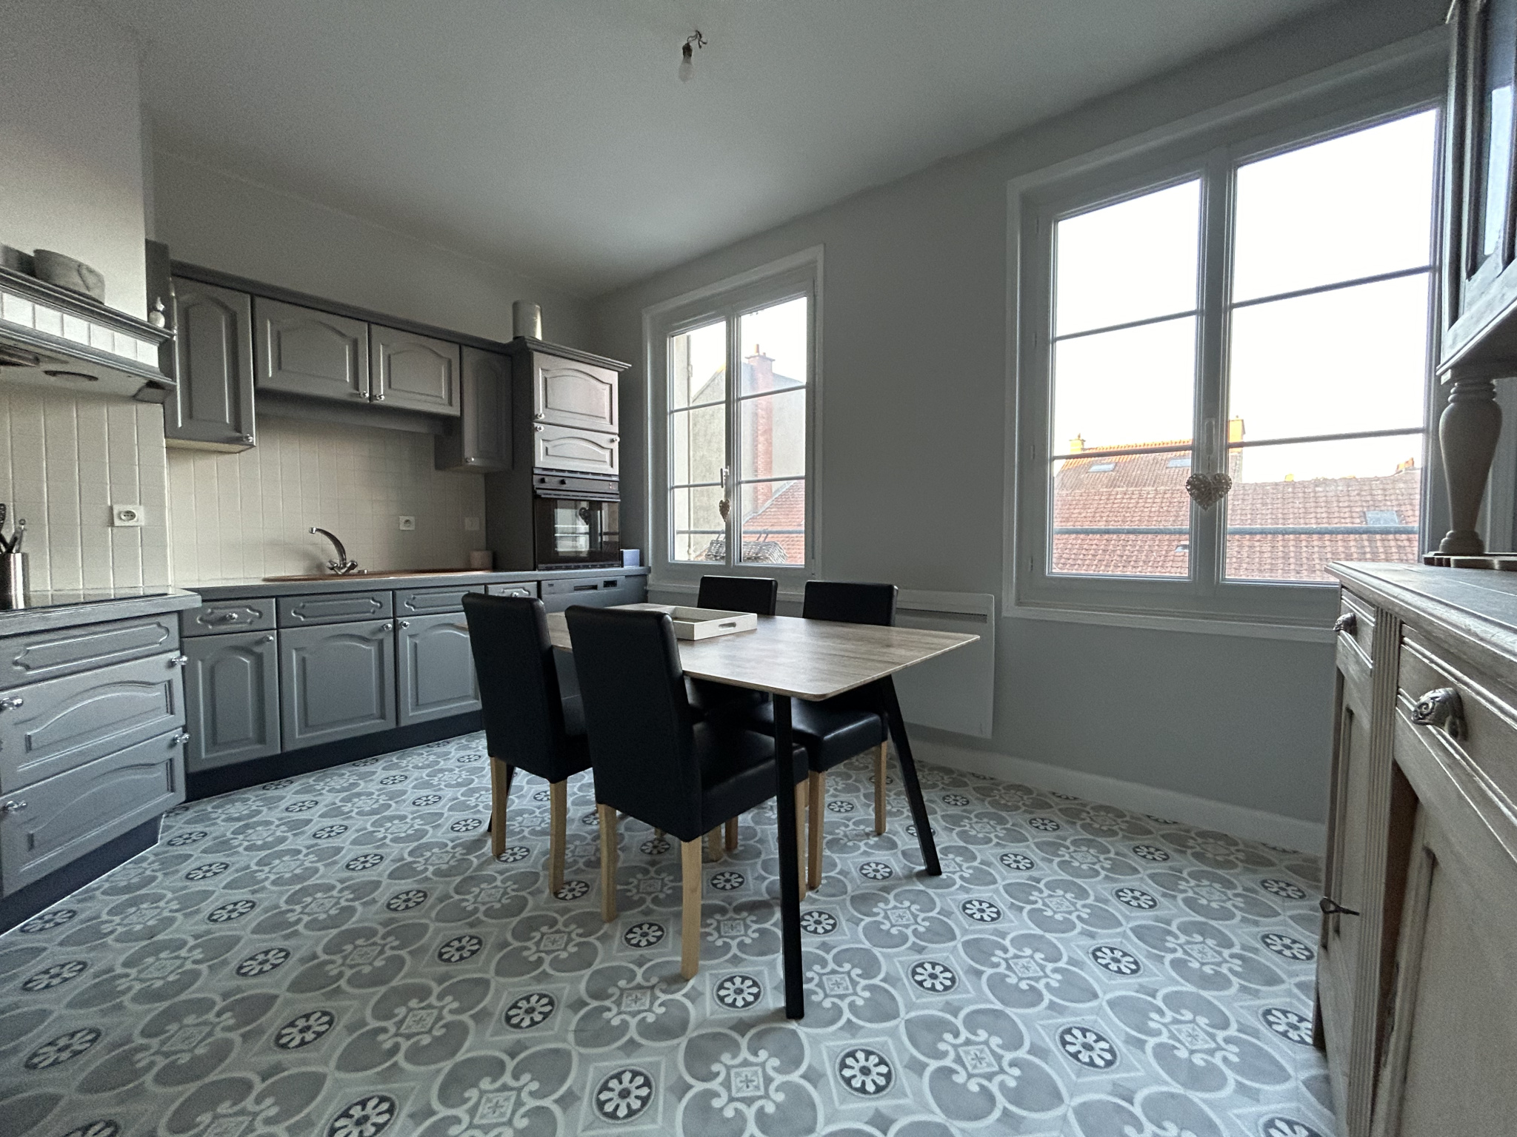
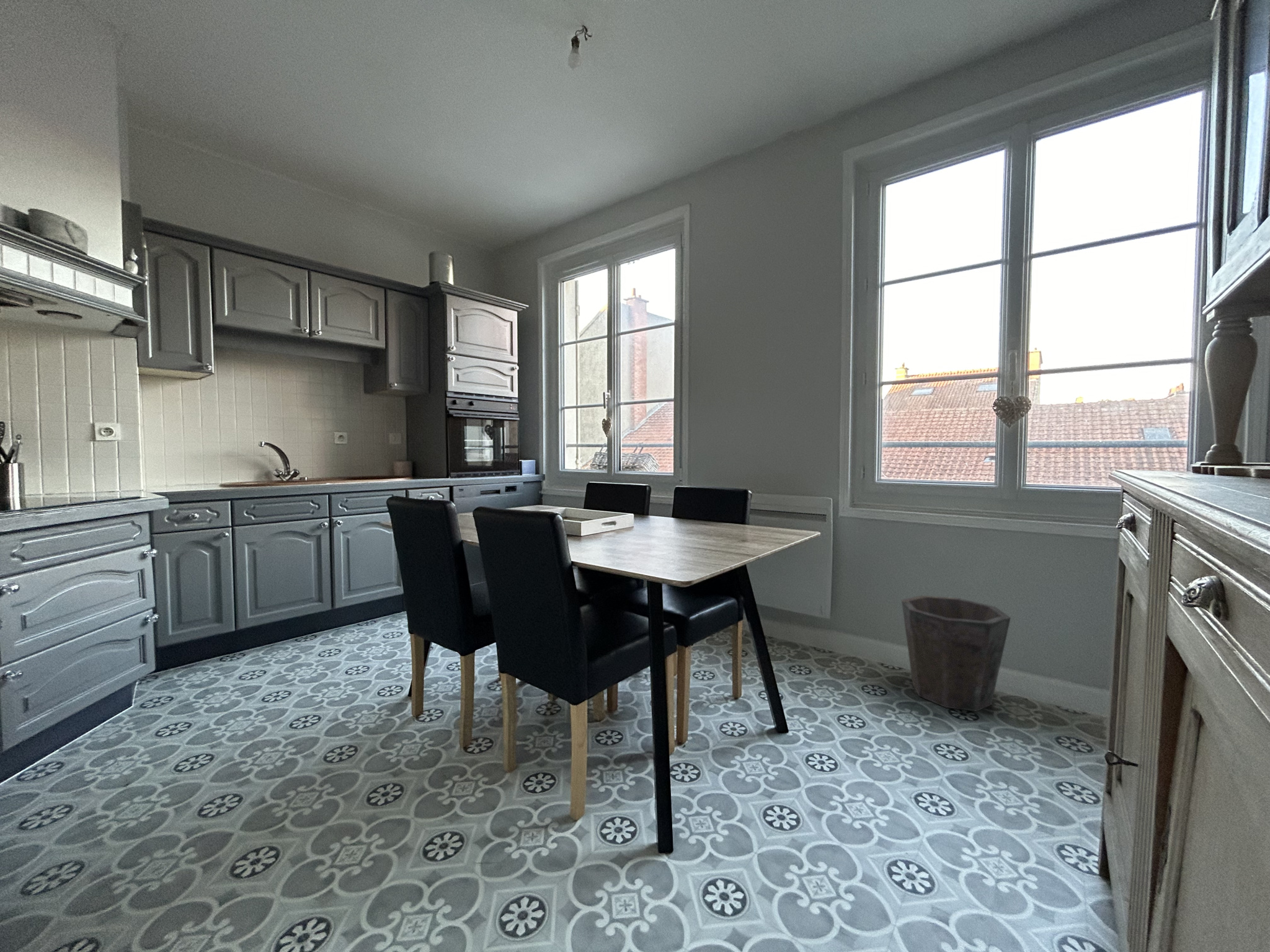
+ waste bin [901,595,1011,712]
